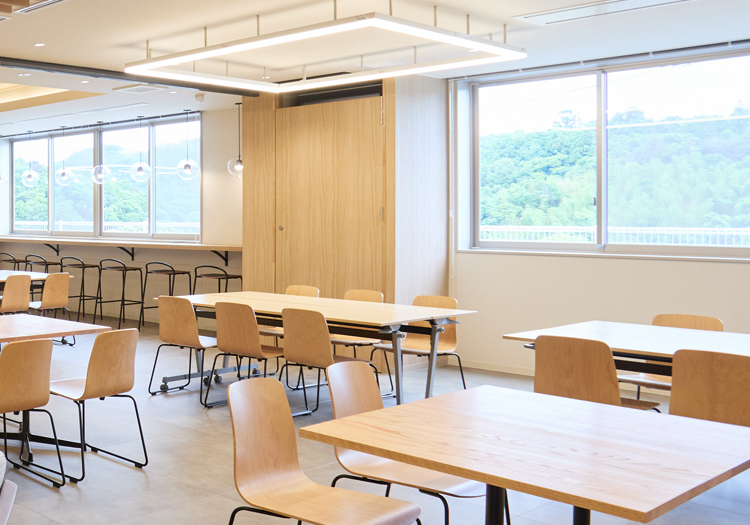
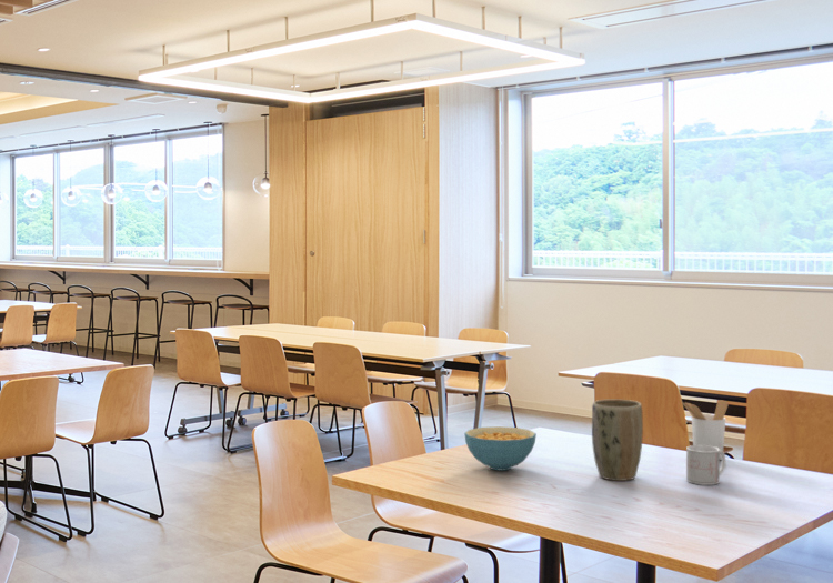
+ cereal bowl [463,425,538,471]
+ plant pot [591,399,644,482]
+ utensil holder [681,399,730,461]
+ mug [685,444,726,486]
